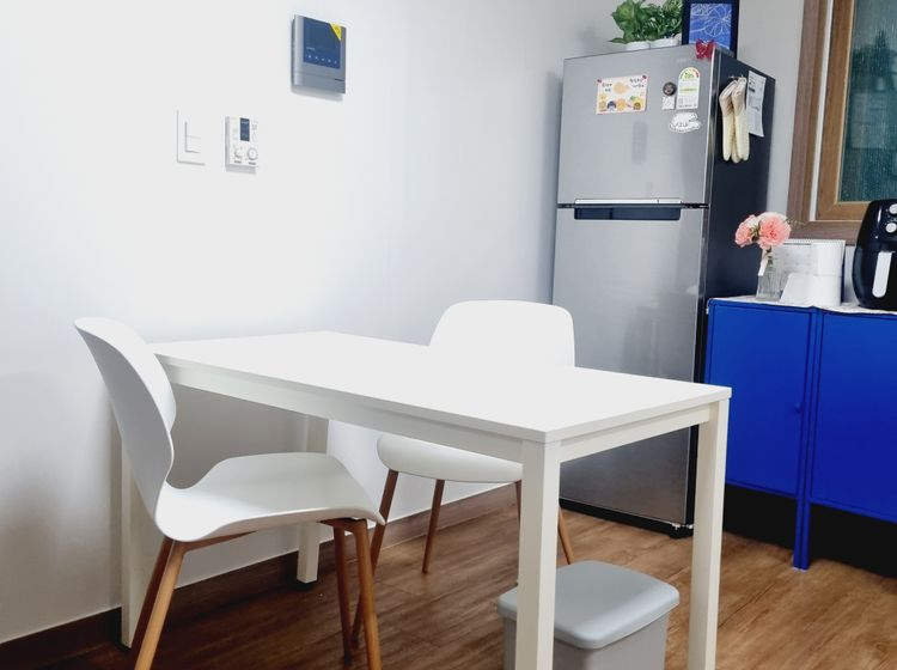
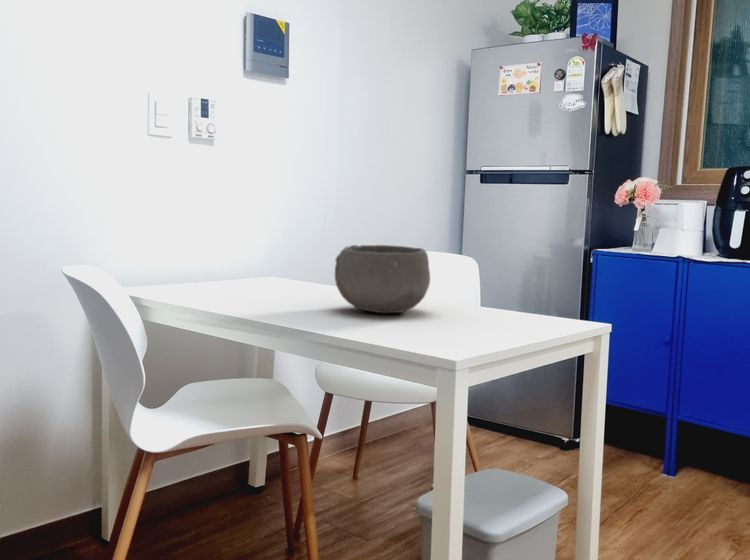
+ bowl [334,244,431,314]
